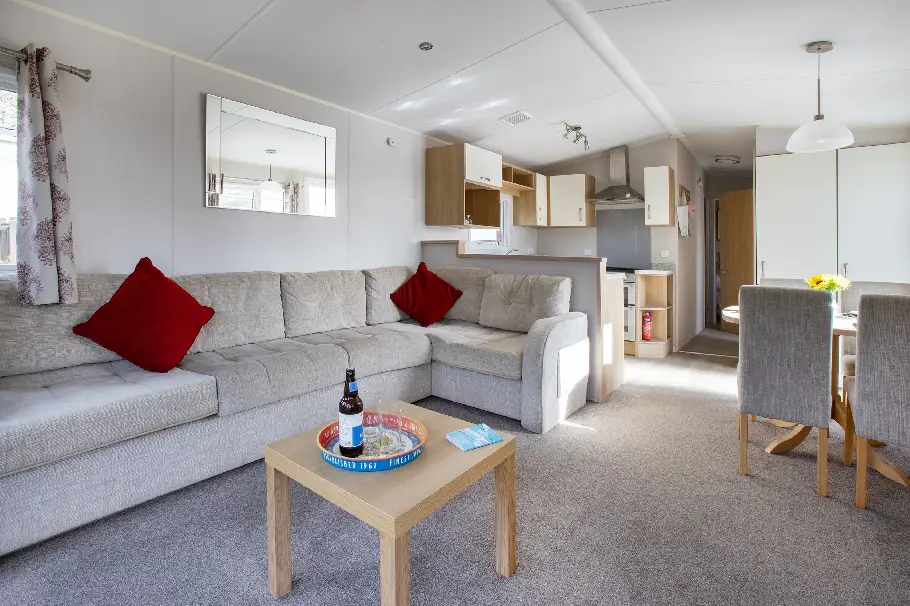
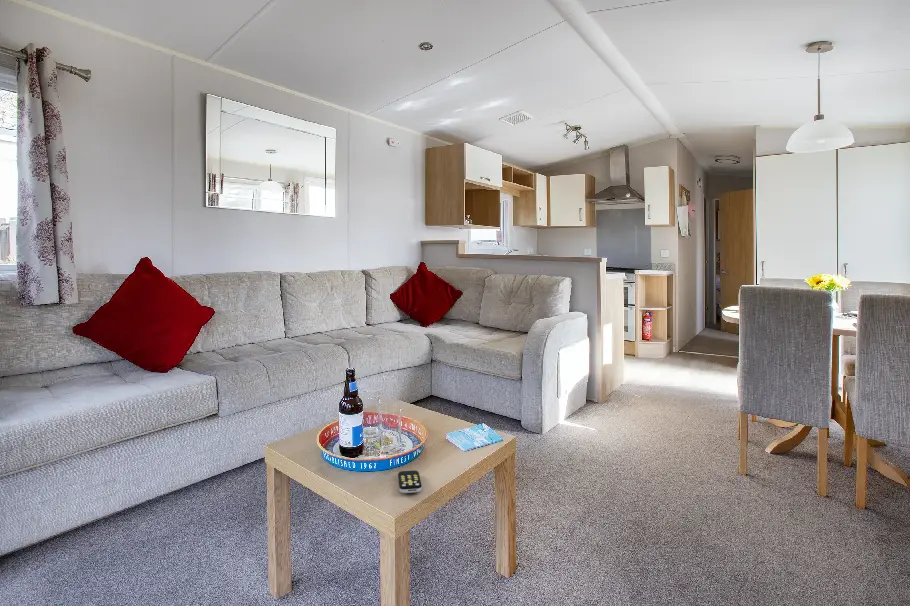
+ remote control [397,469,423,494]
